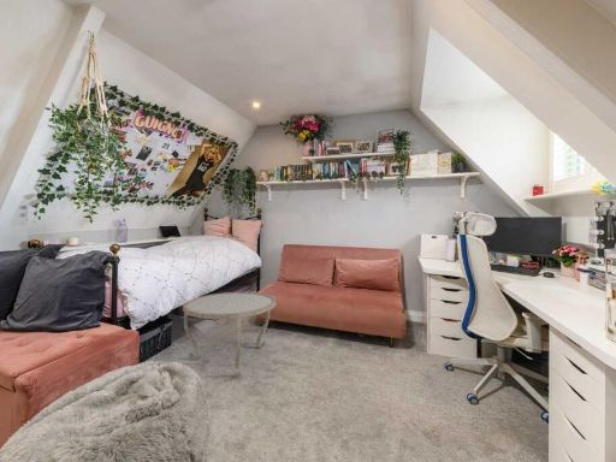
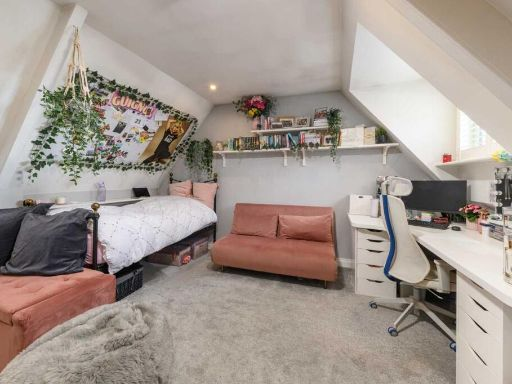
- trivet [182,291,277,378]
